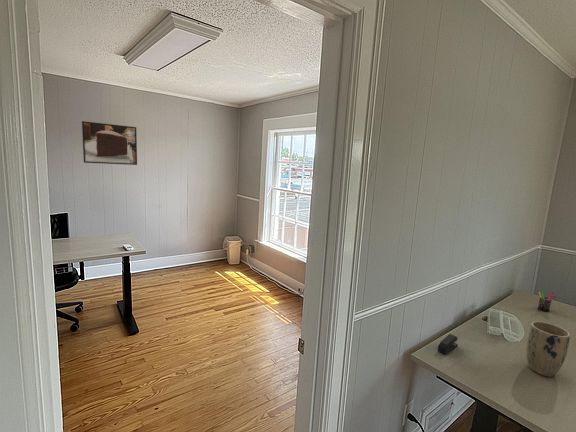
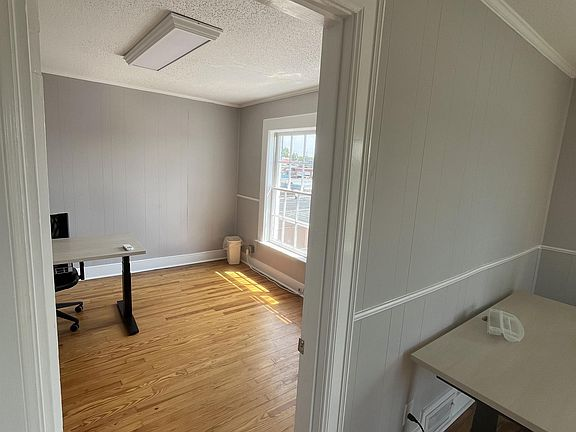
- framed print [81,120,138,166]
- stapler [437,333,459,355]
- plant pot [525,320,571,378]
- pen holder [537,291,557,313]
